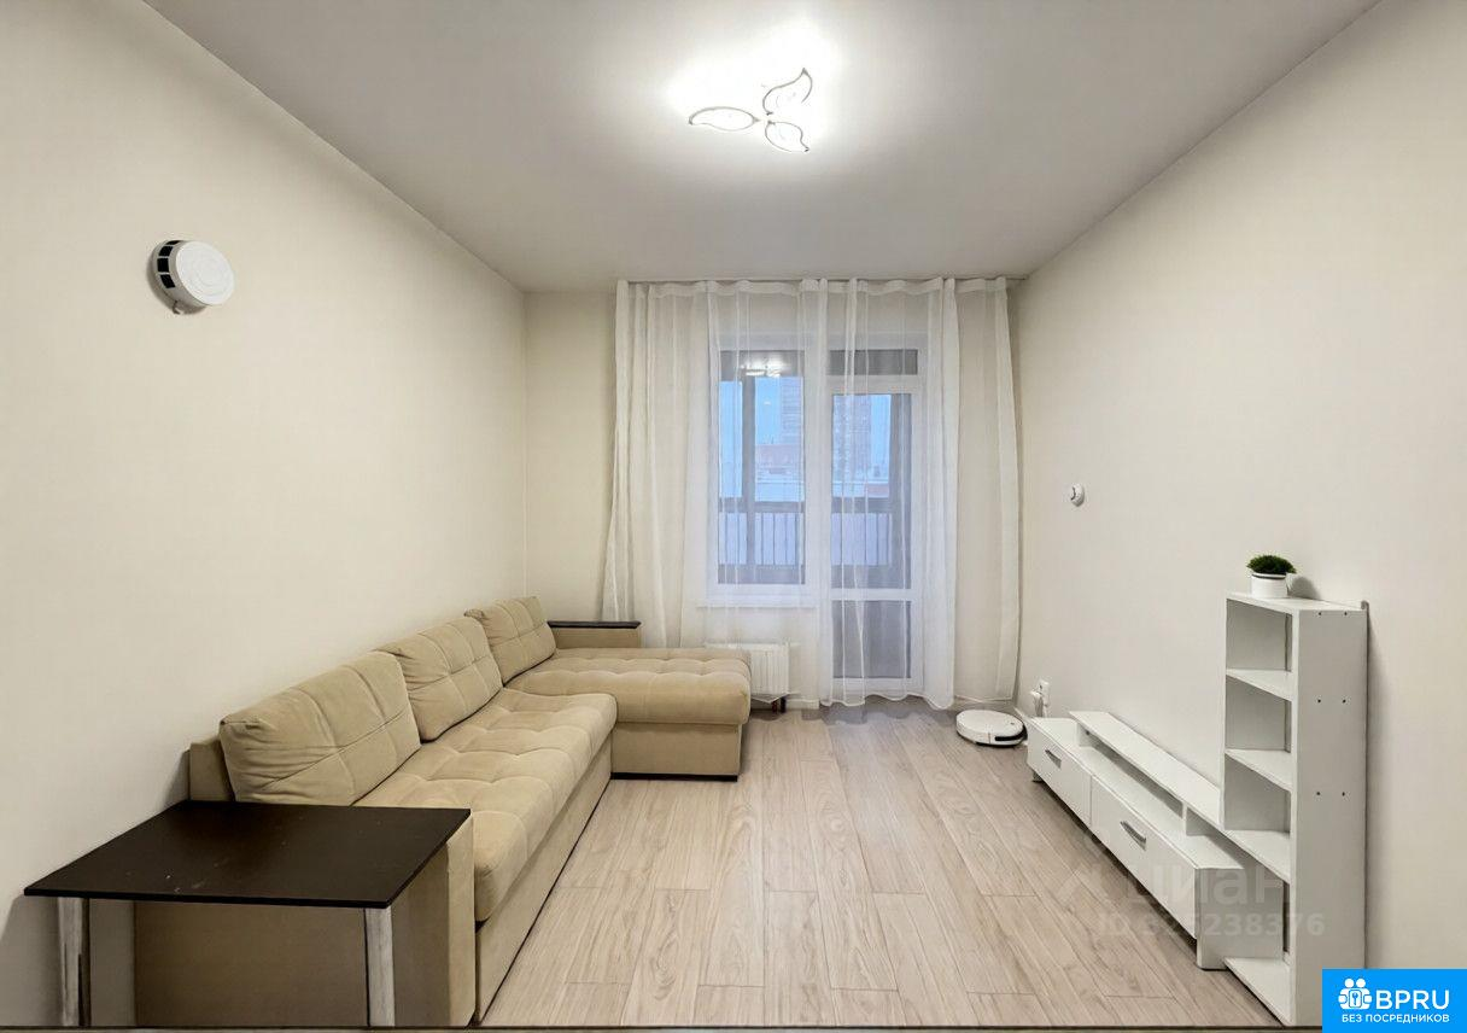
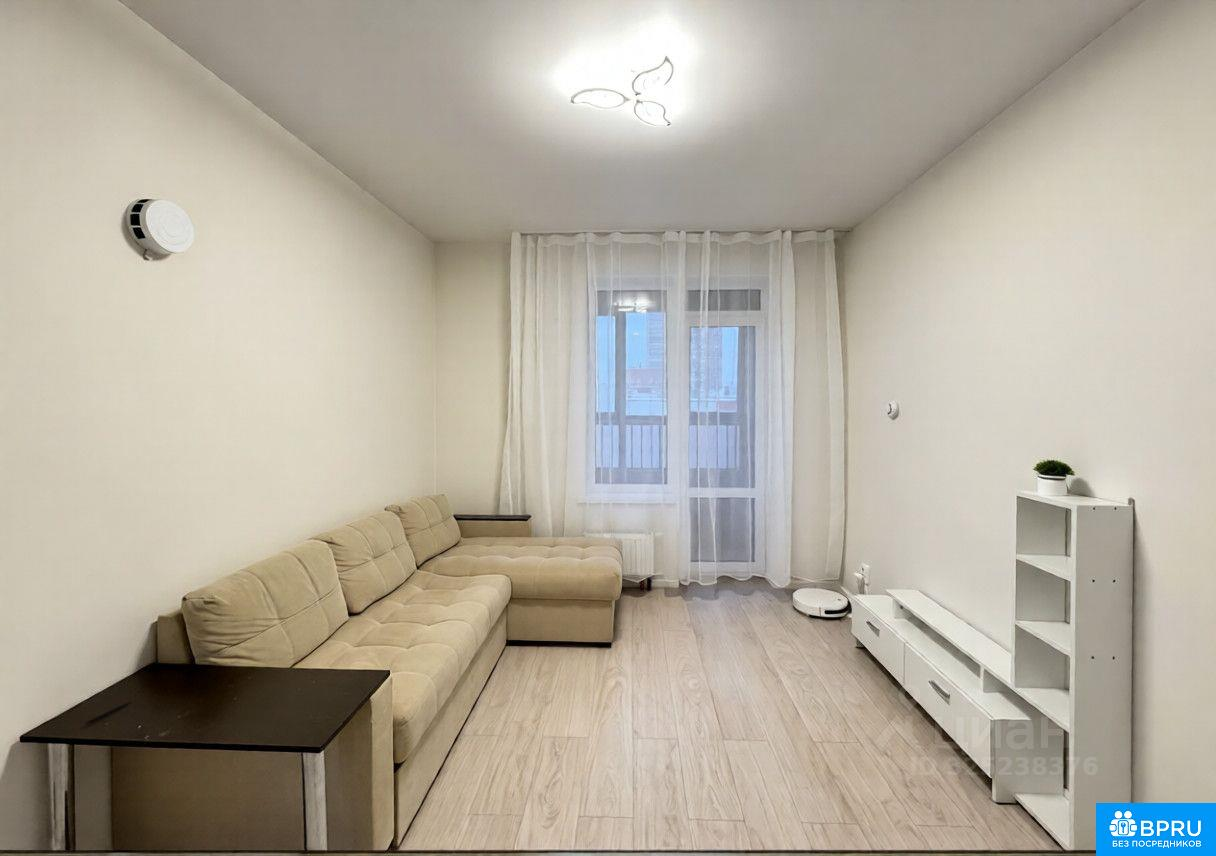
+ pen [85,700,133,726]
